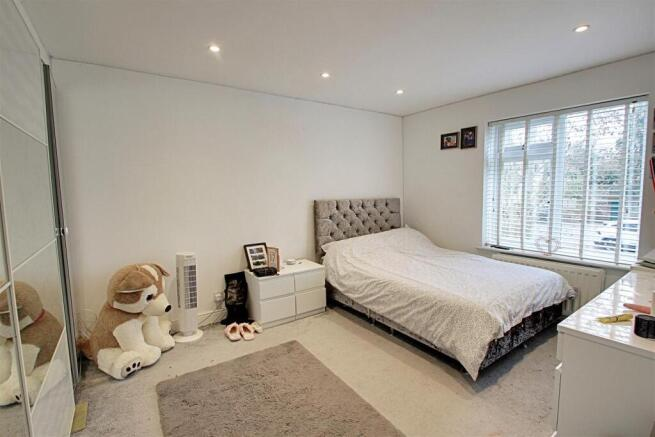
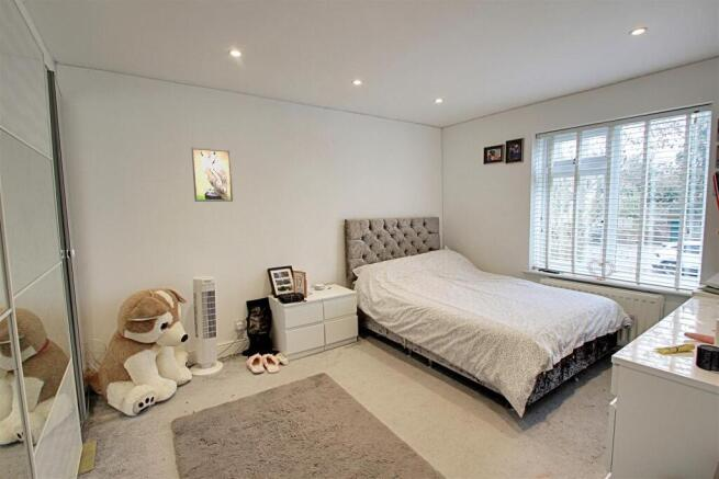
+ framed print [191,146,234,203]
